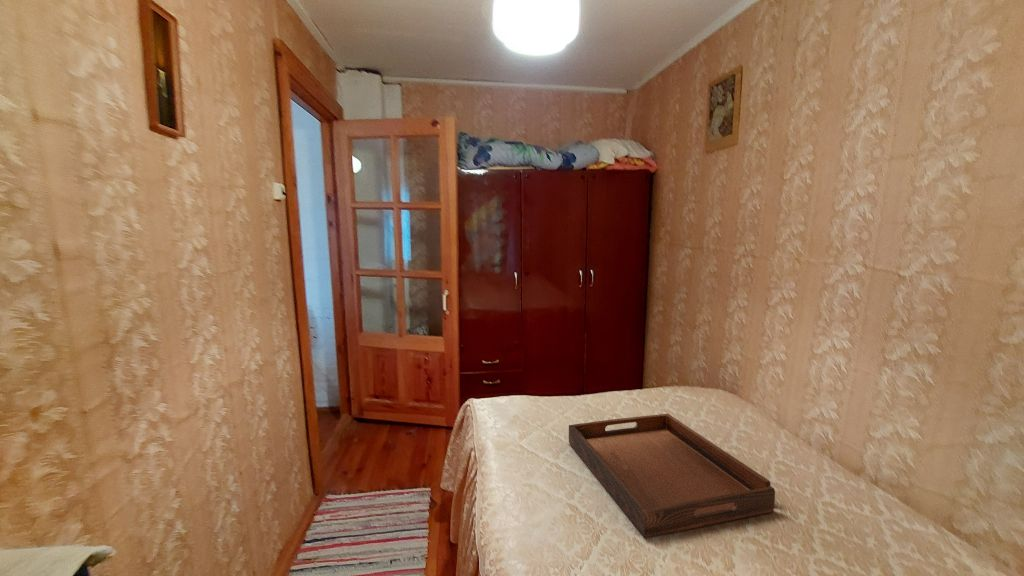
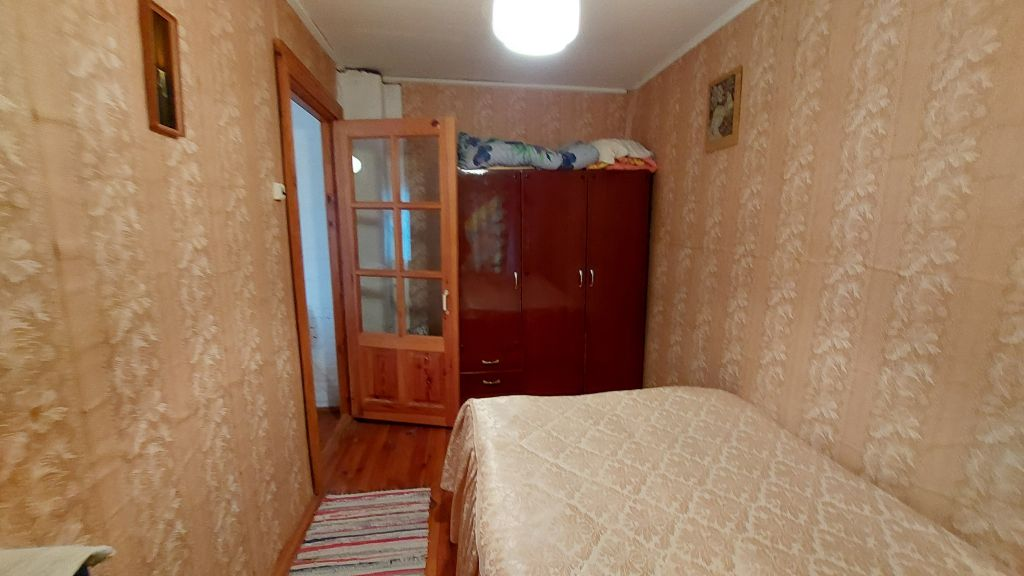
- serving tray [568,413,776,539]
